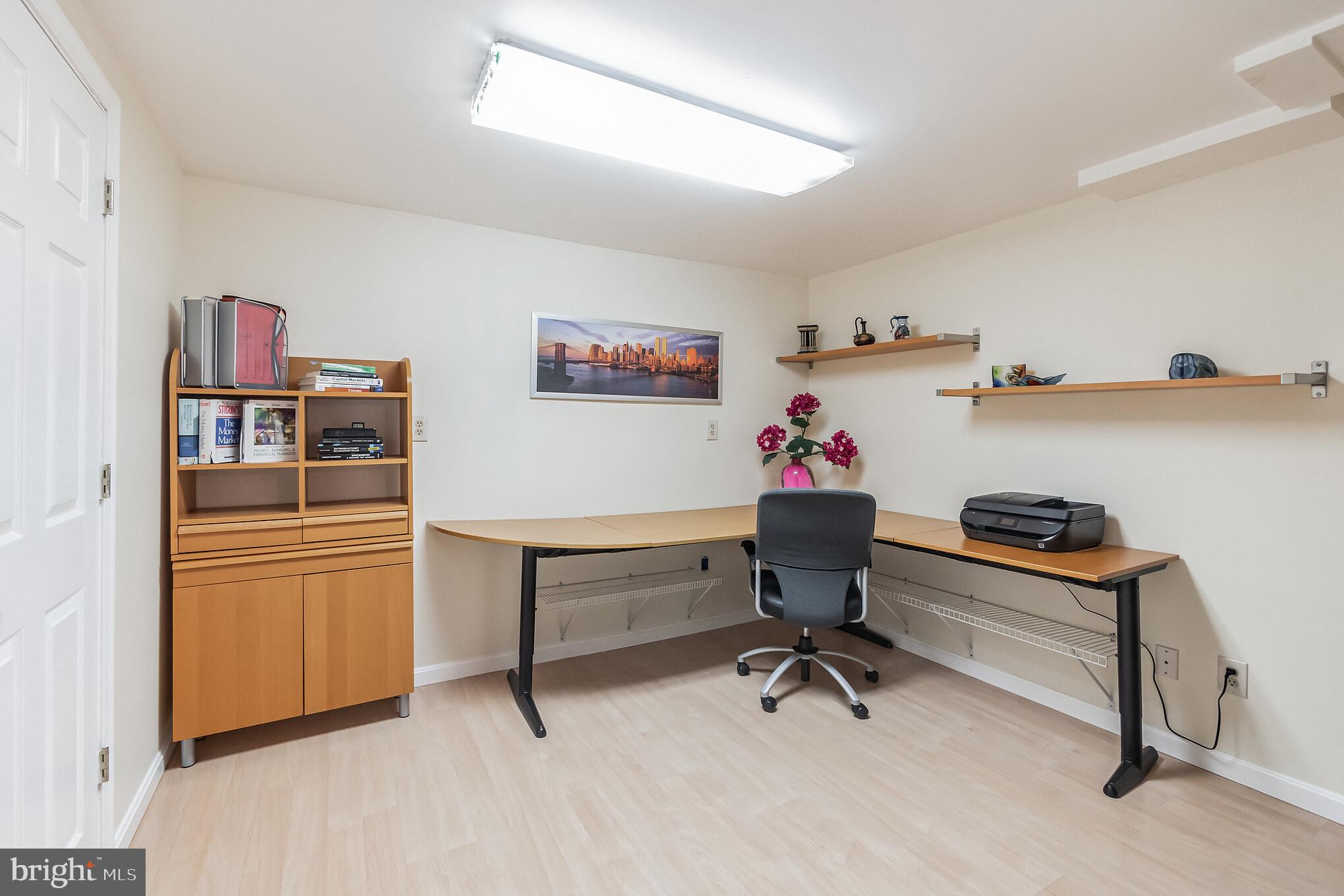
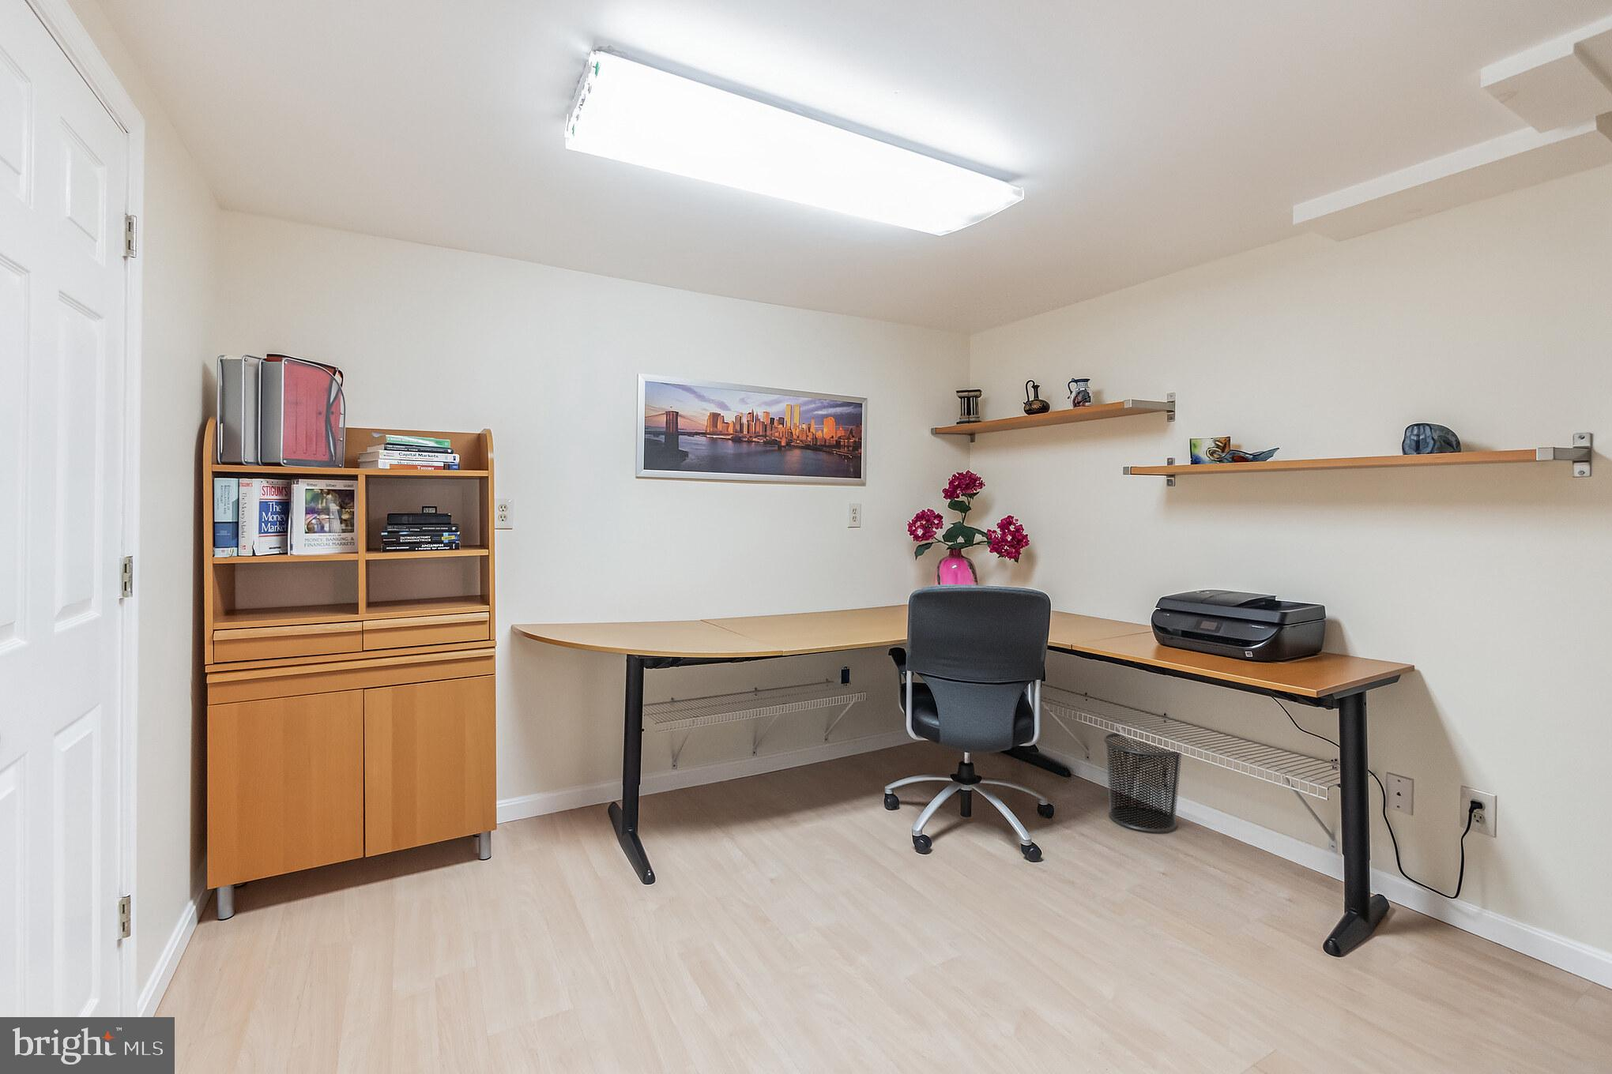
+ waste bin [1103,732,1183,833]
